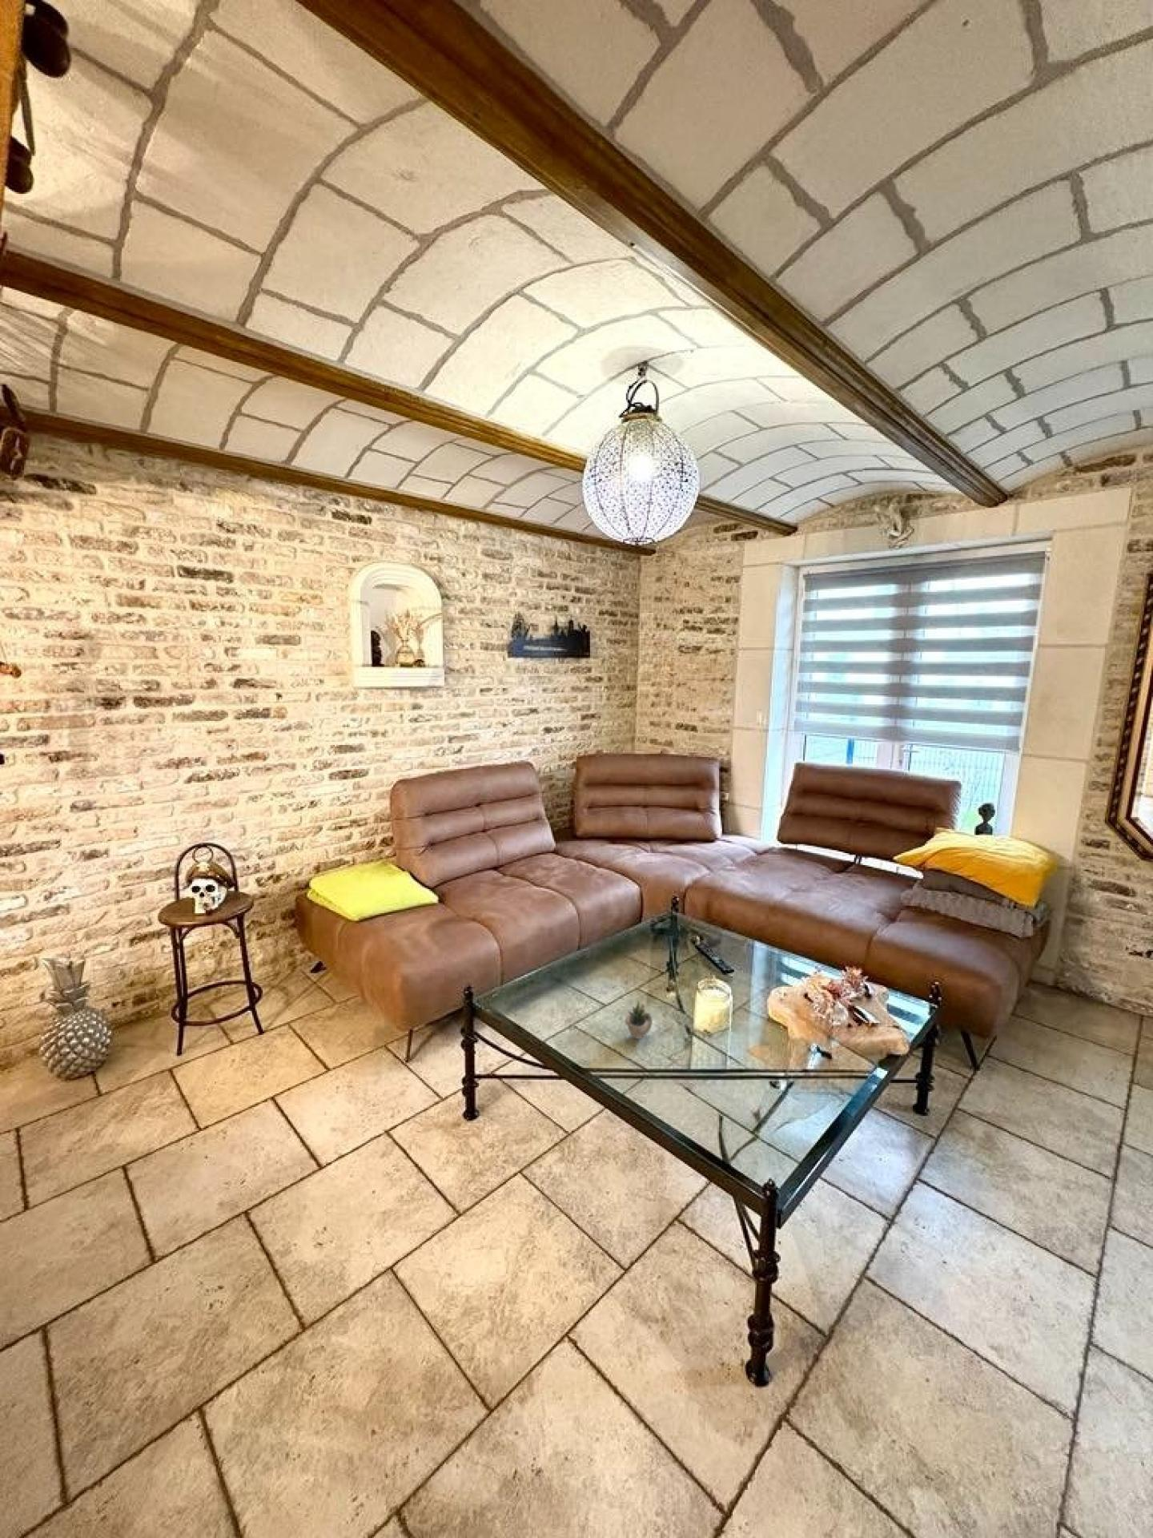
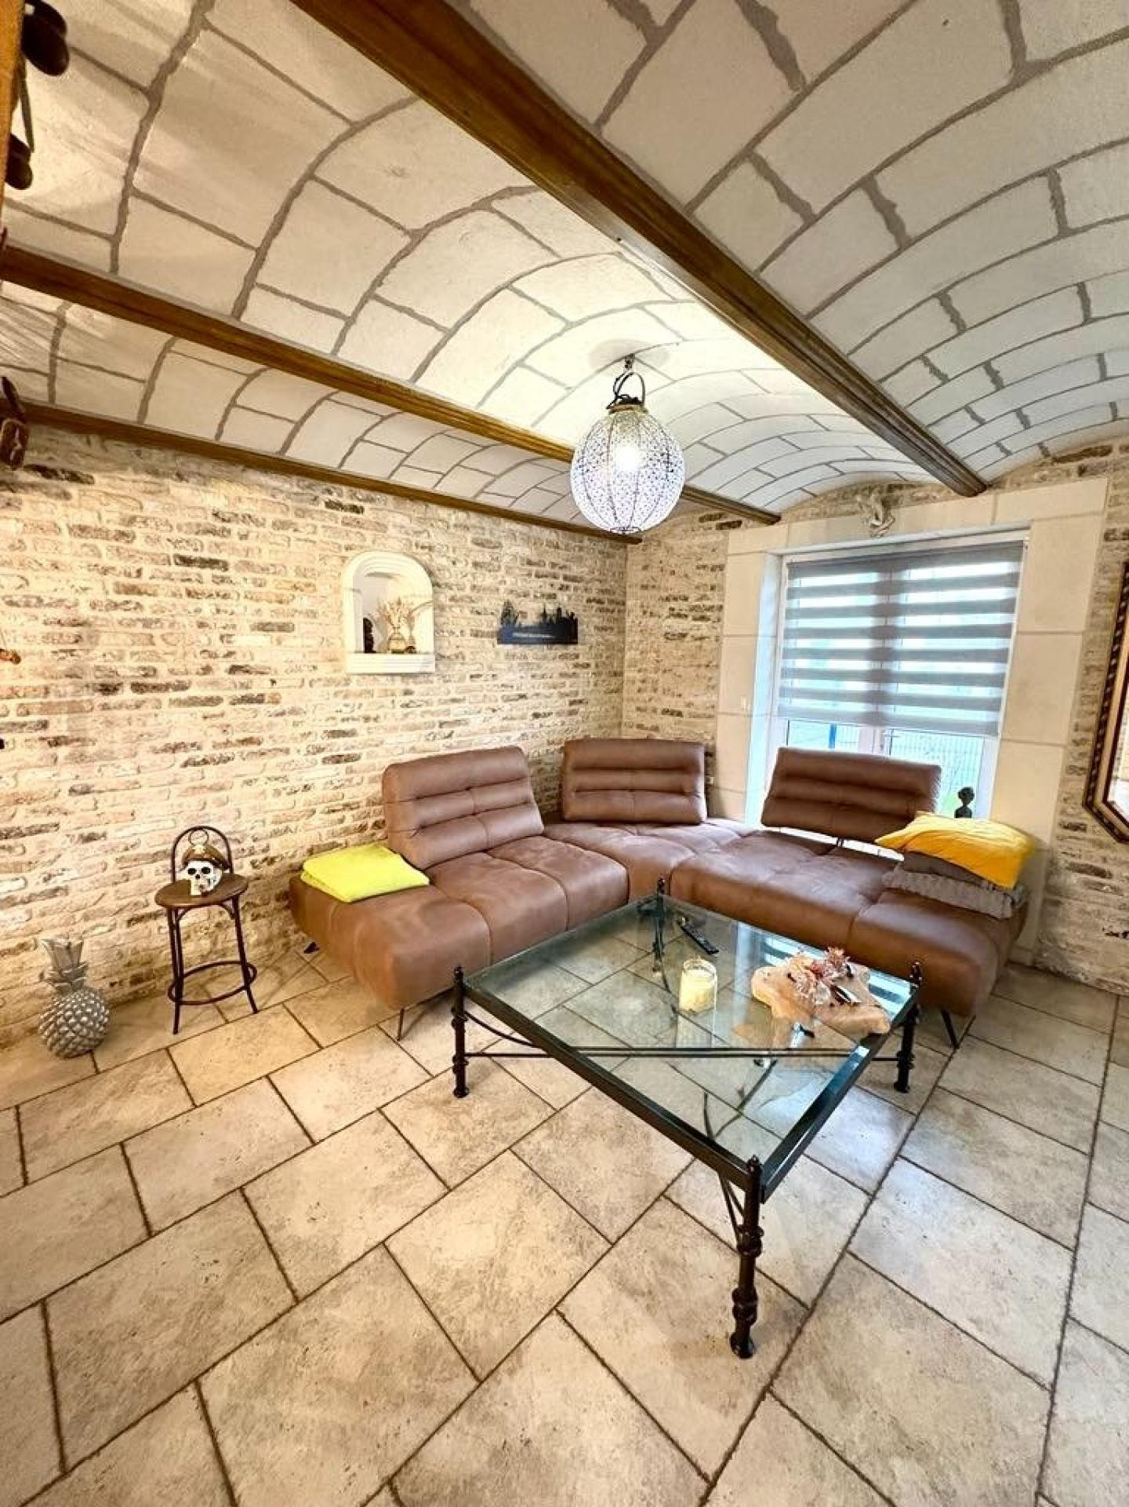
- succulent plant [625,999,678,1040]
